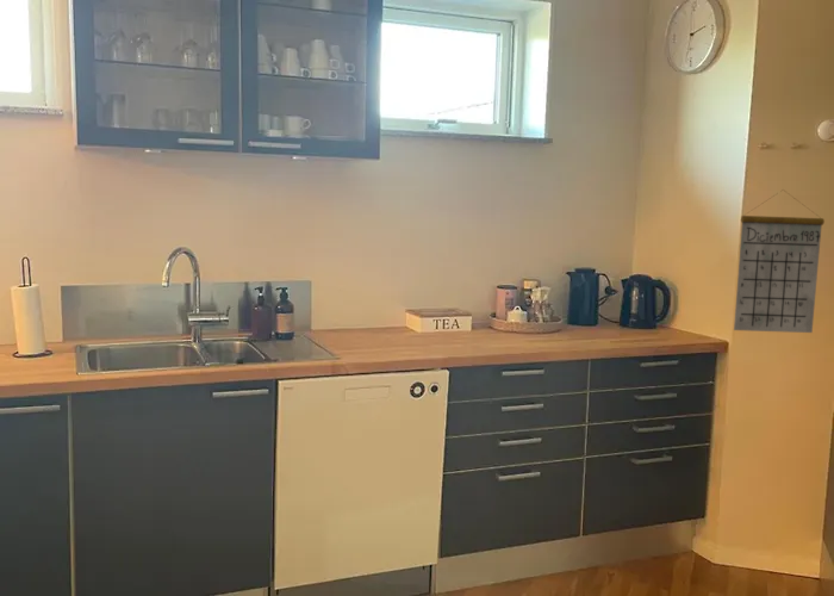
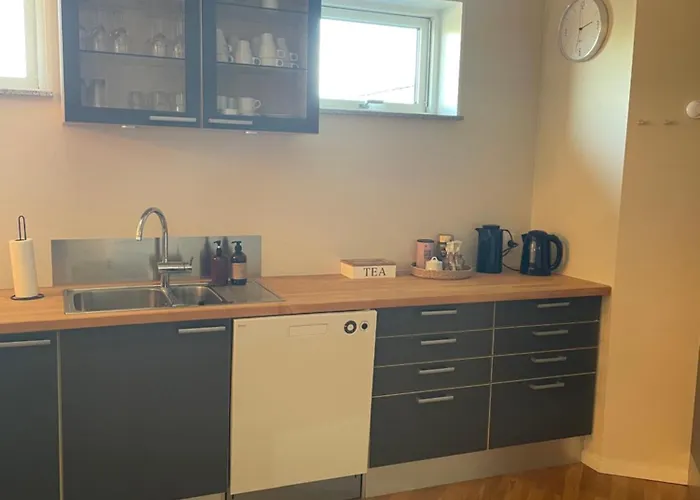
- calendar [733,188,826,334]
